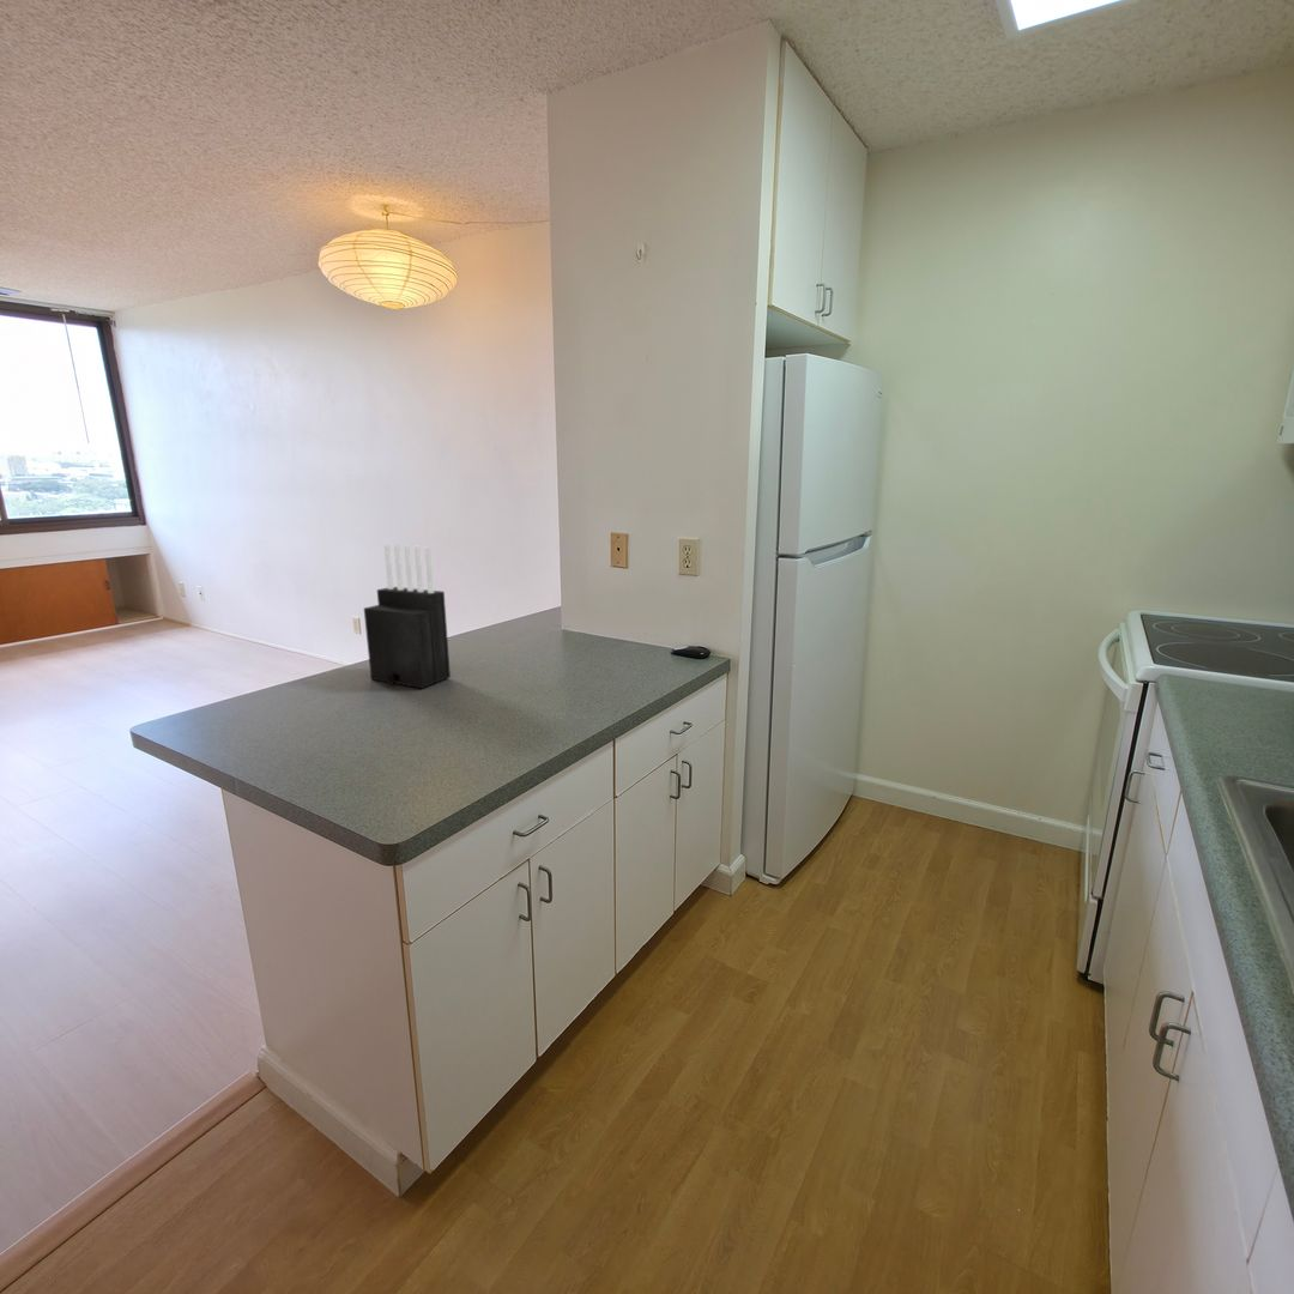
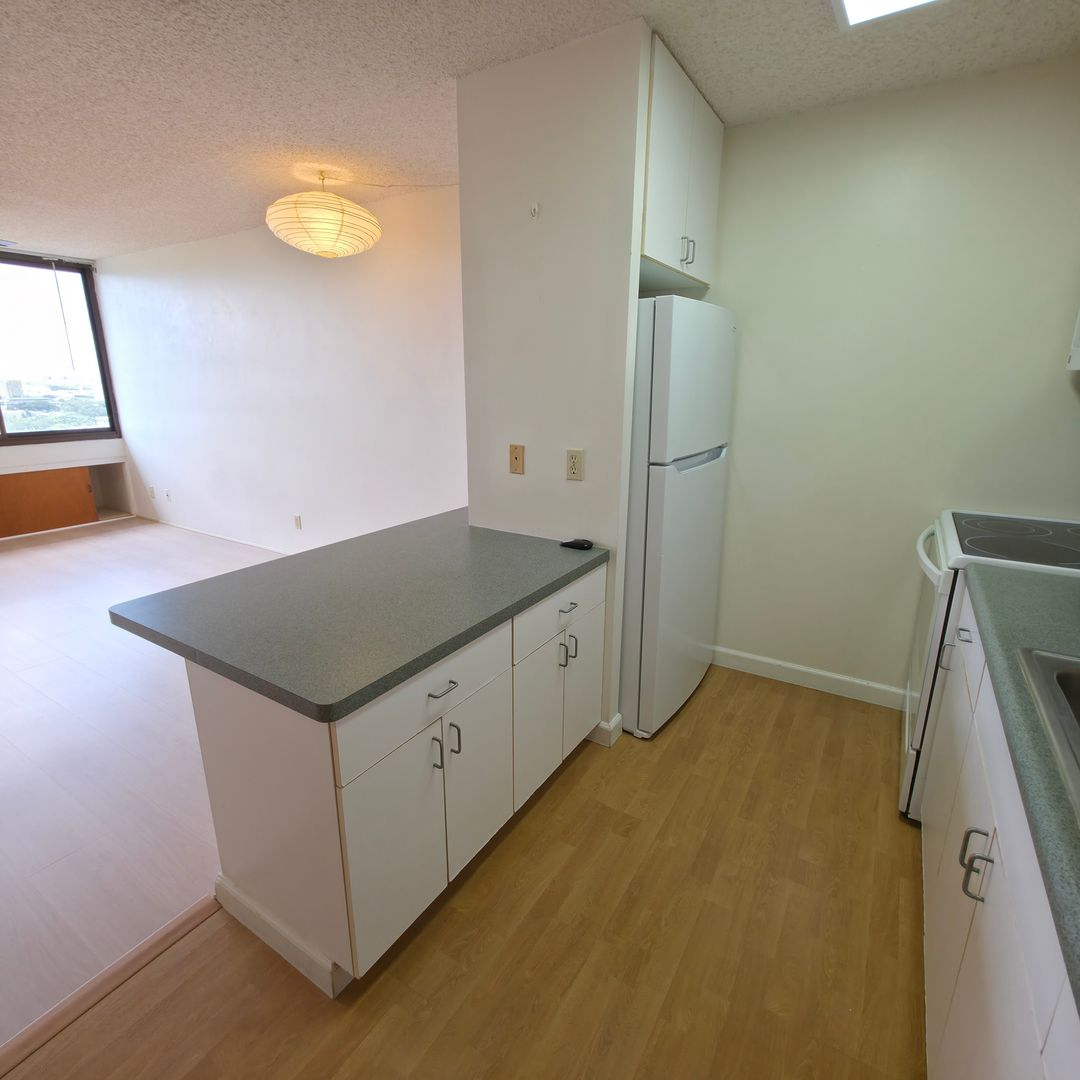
- knife block [363,543,452,690]
